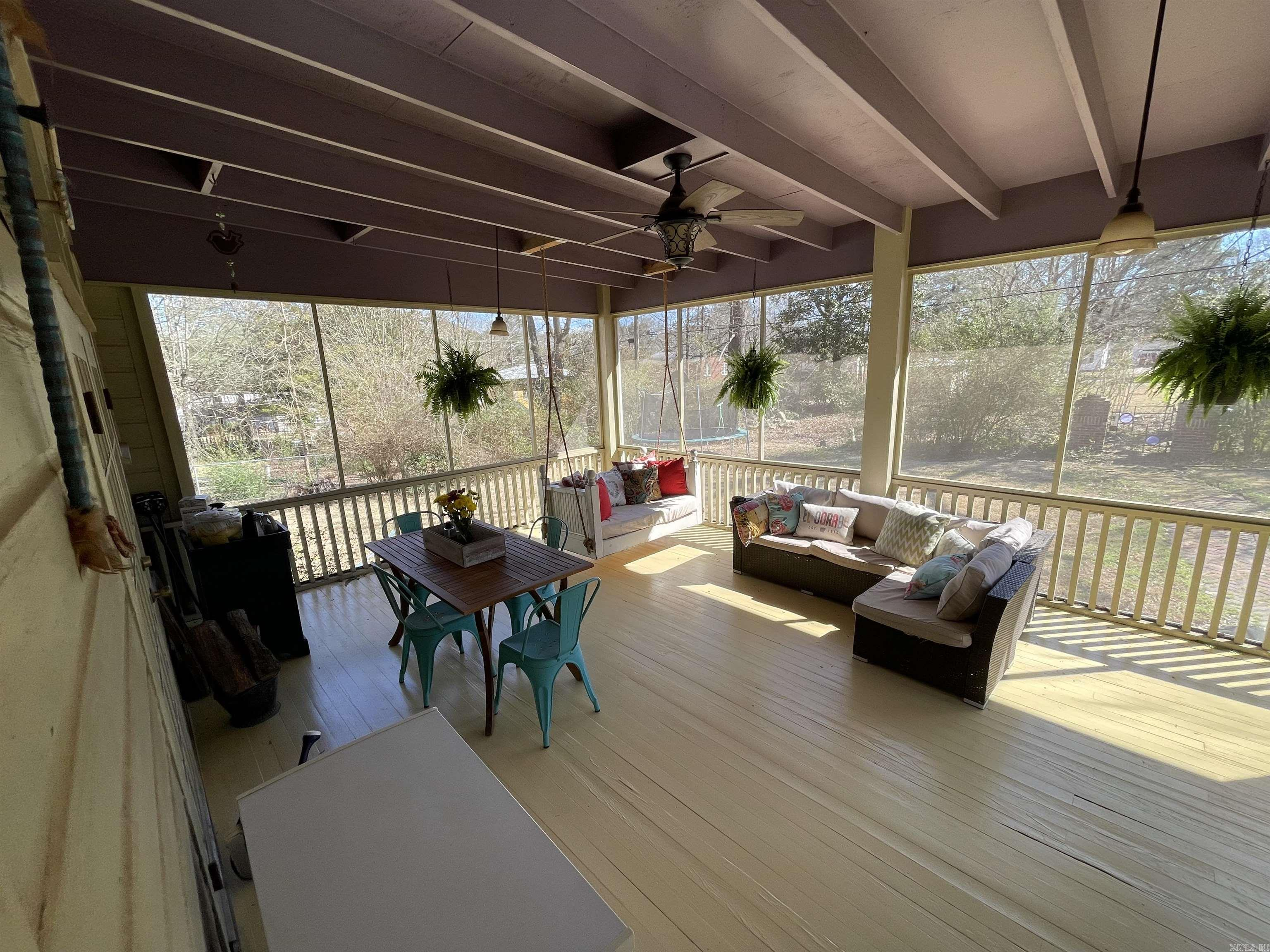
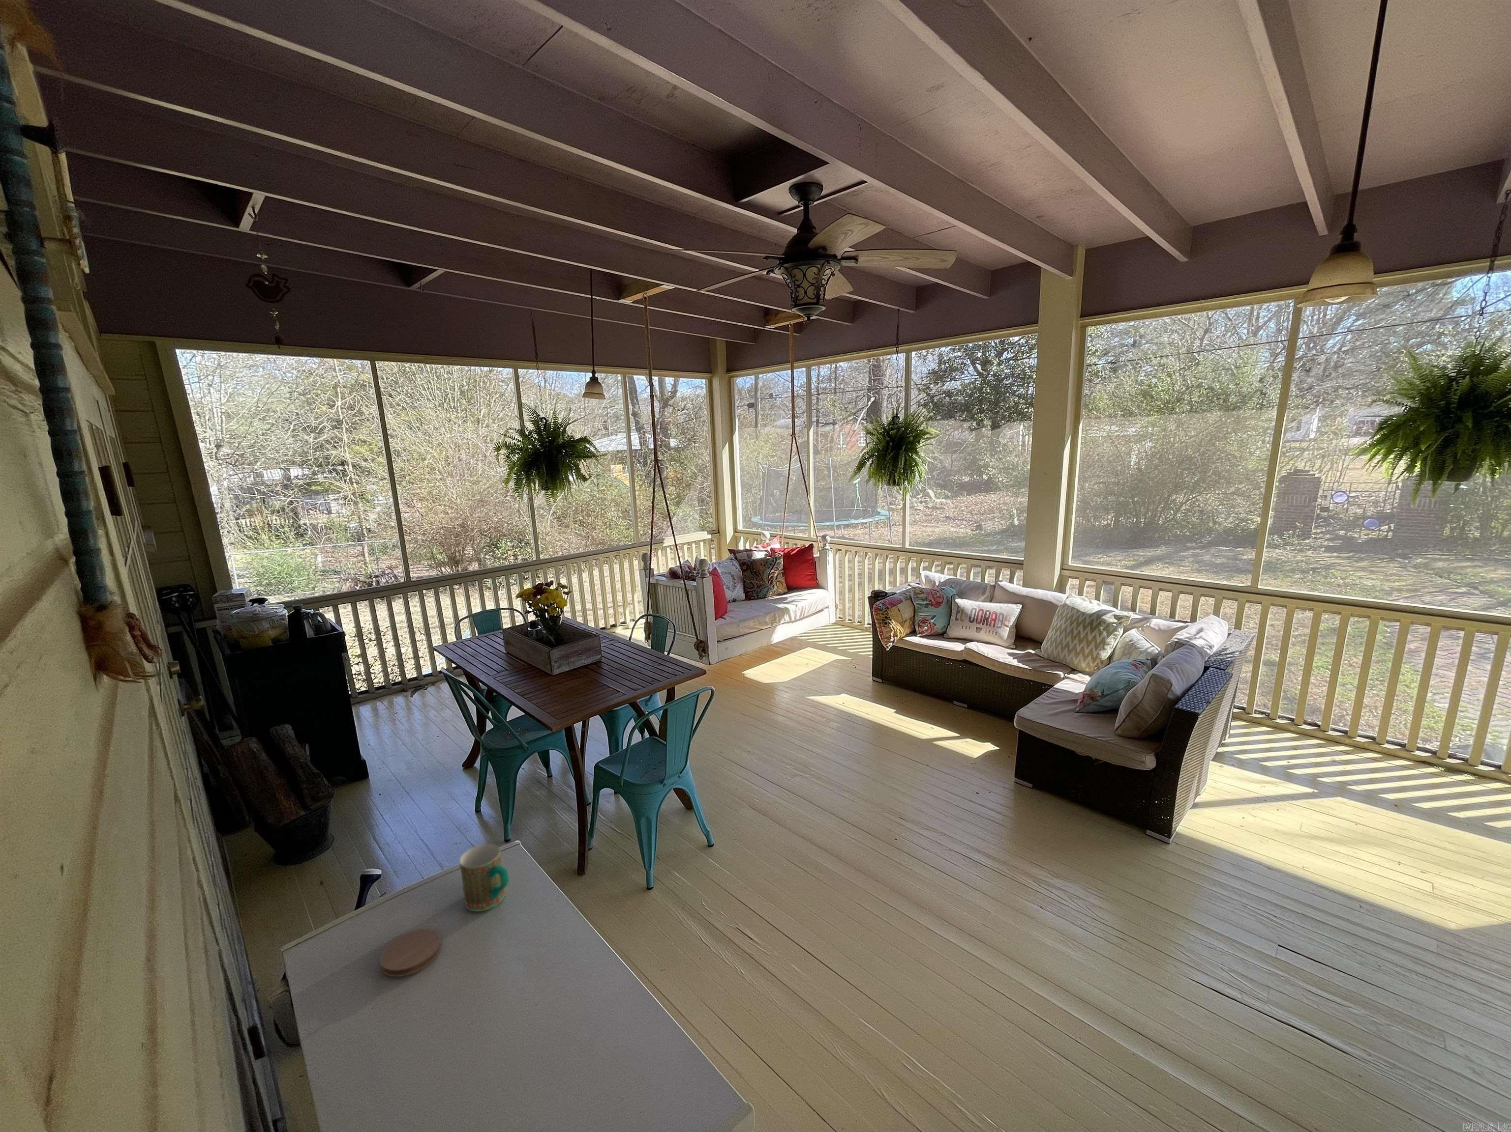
+ mug [459,843,509,912]
+ coaster [380,929,443,977]
